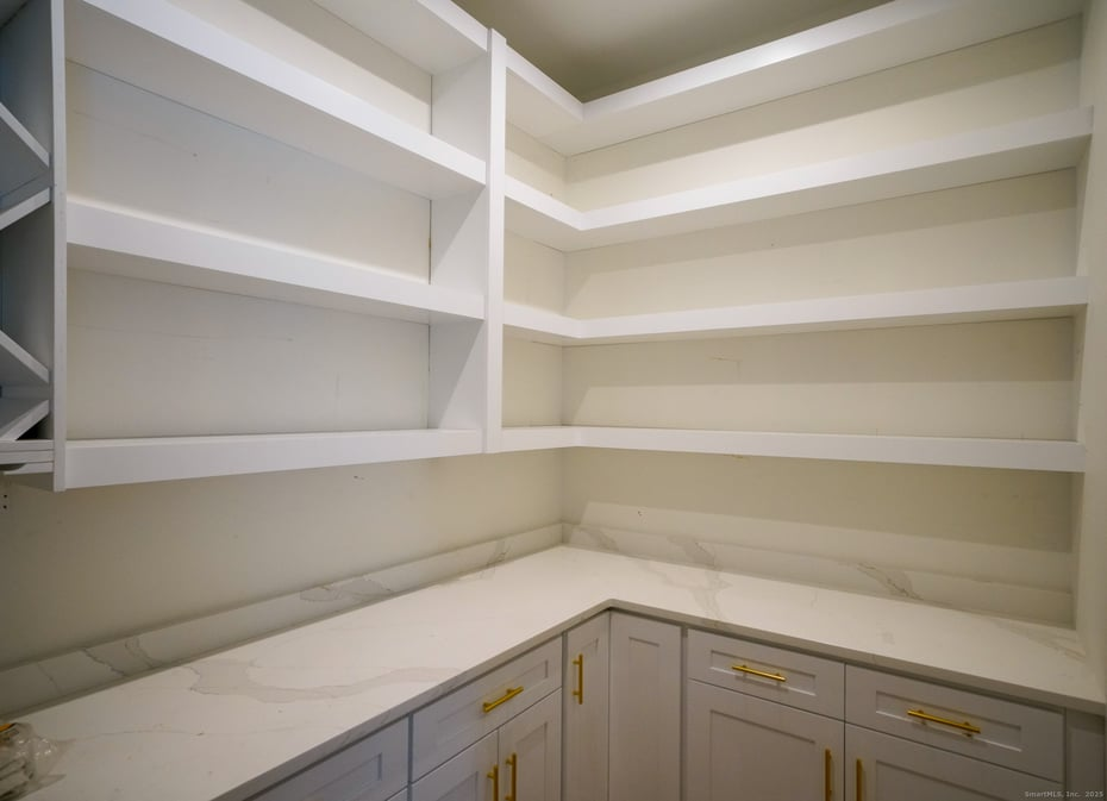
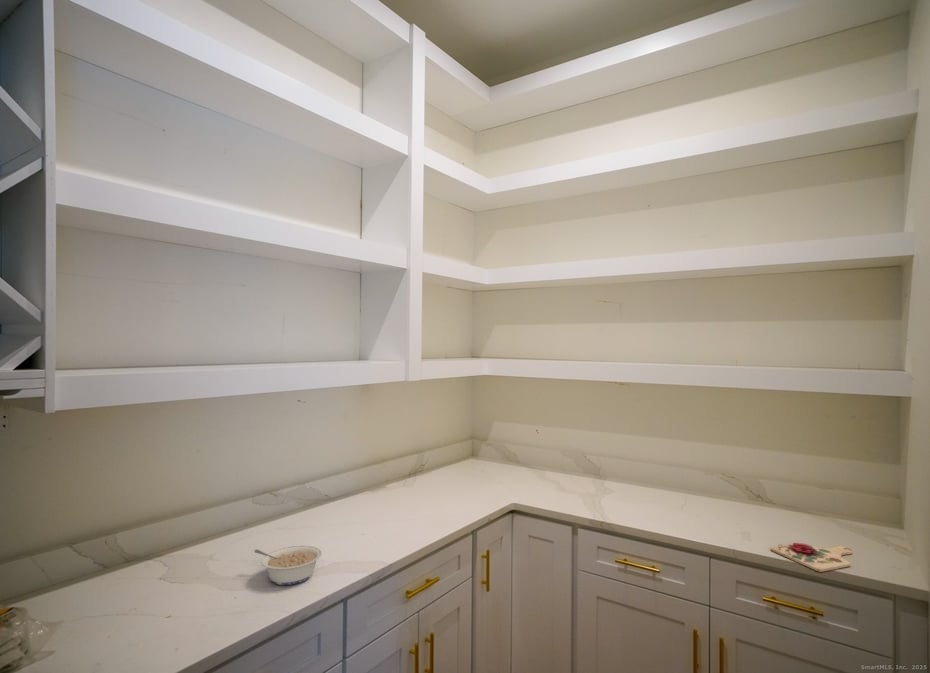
+ legume [253,545,323,586]
+ cutting board [770,542,853,573]
